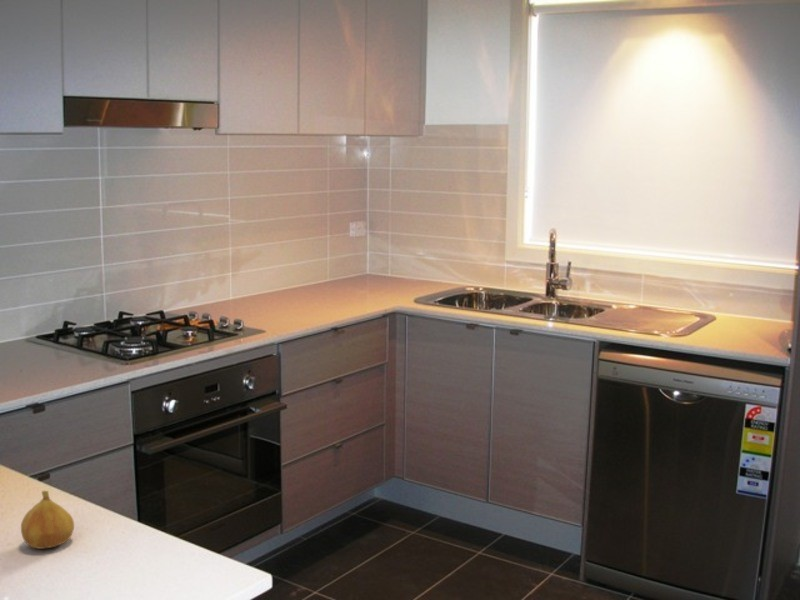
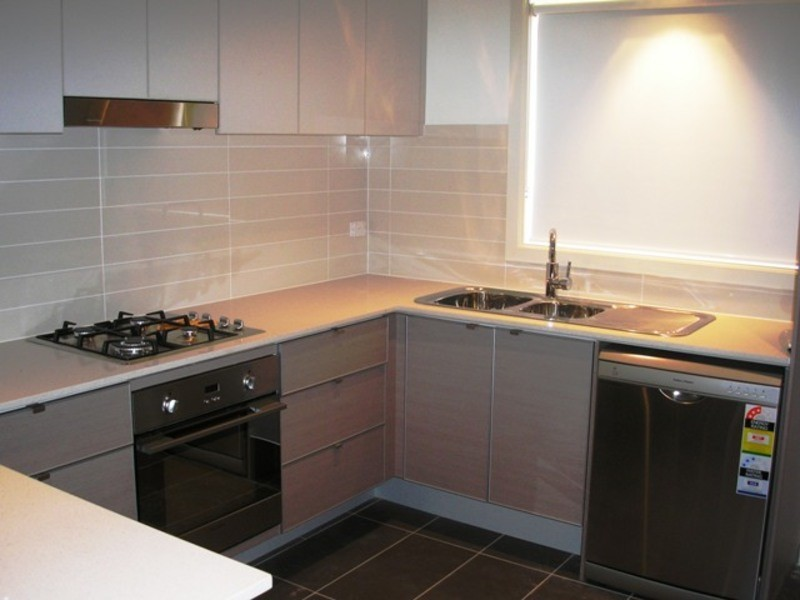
- fruit [20,490,75,550]
